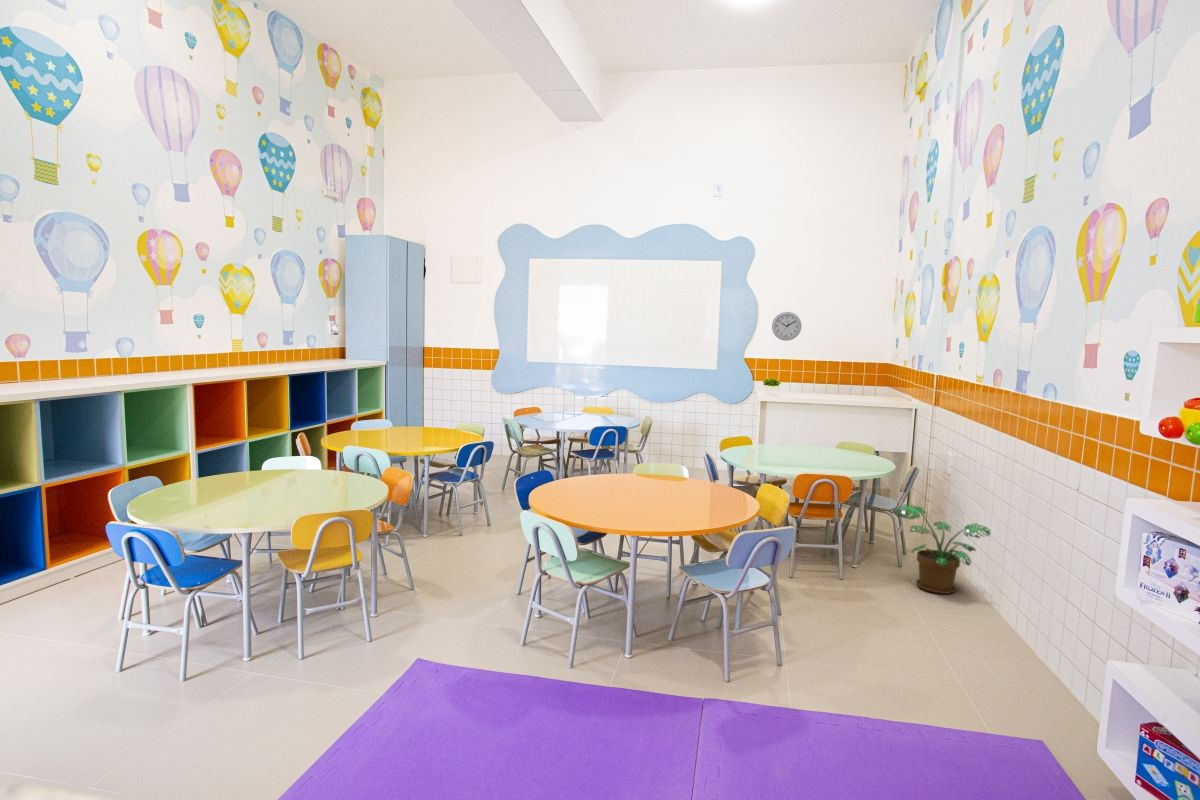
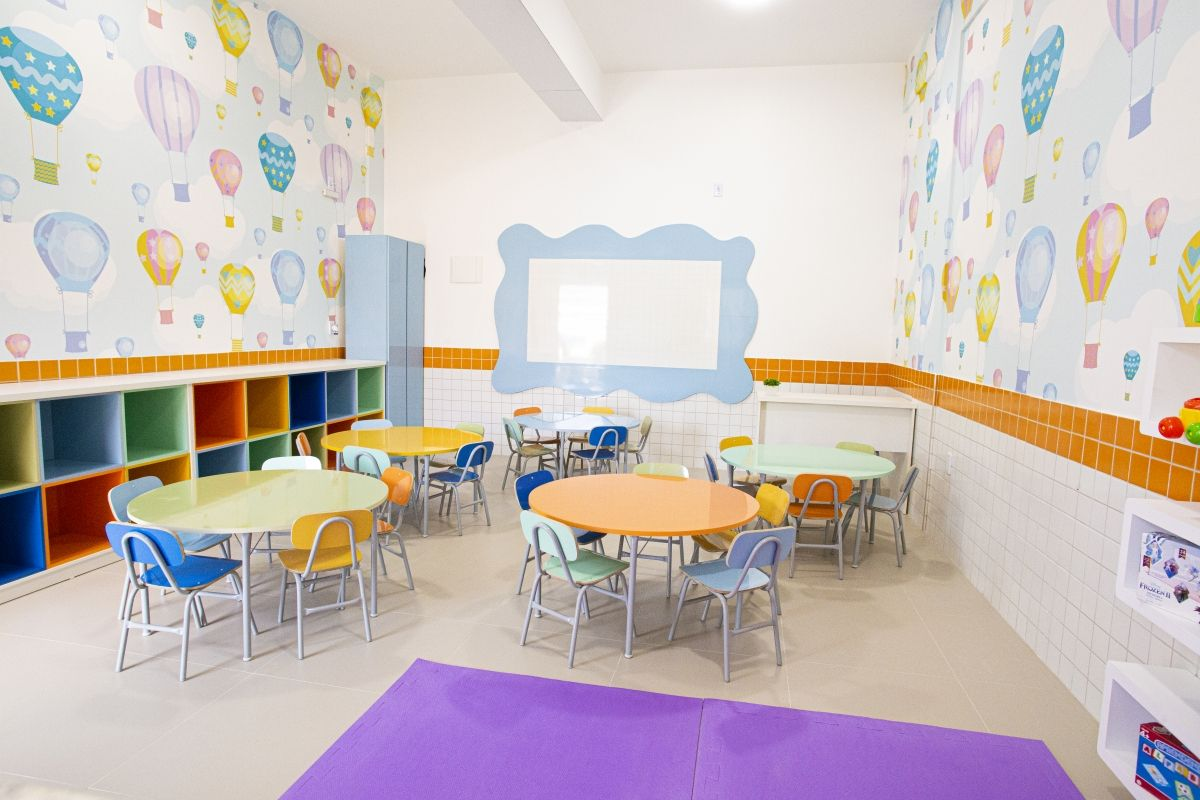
- potted plant [891,503,992,595]
- wall clock [771,311,802,342]
